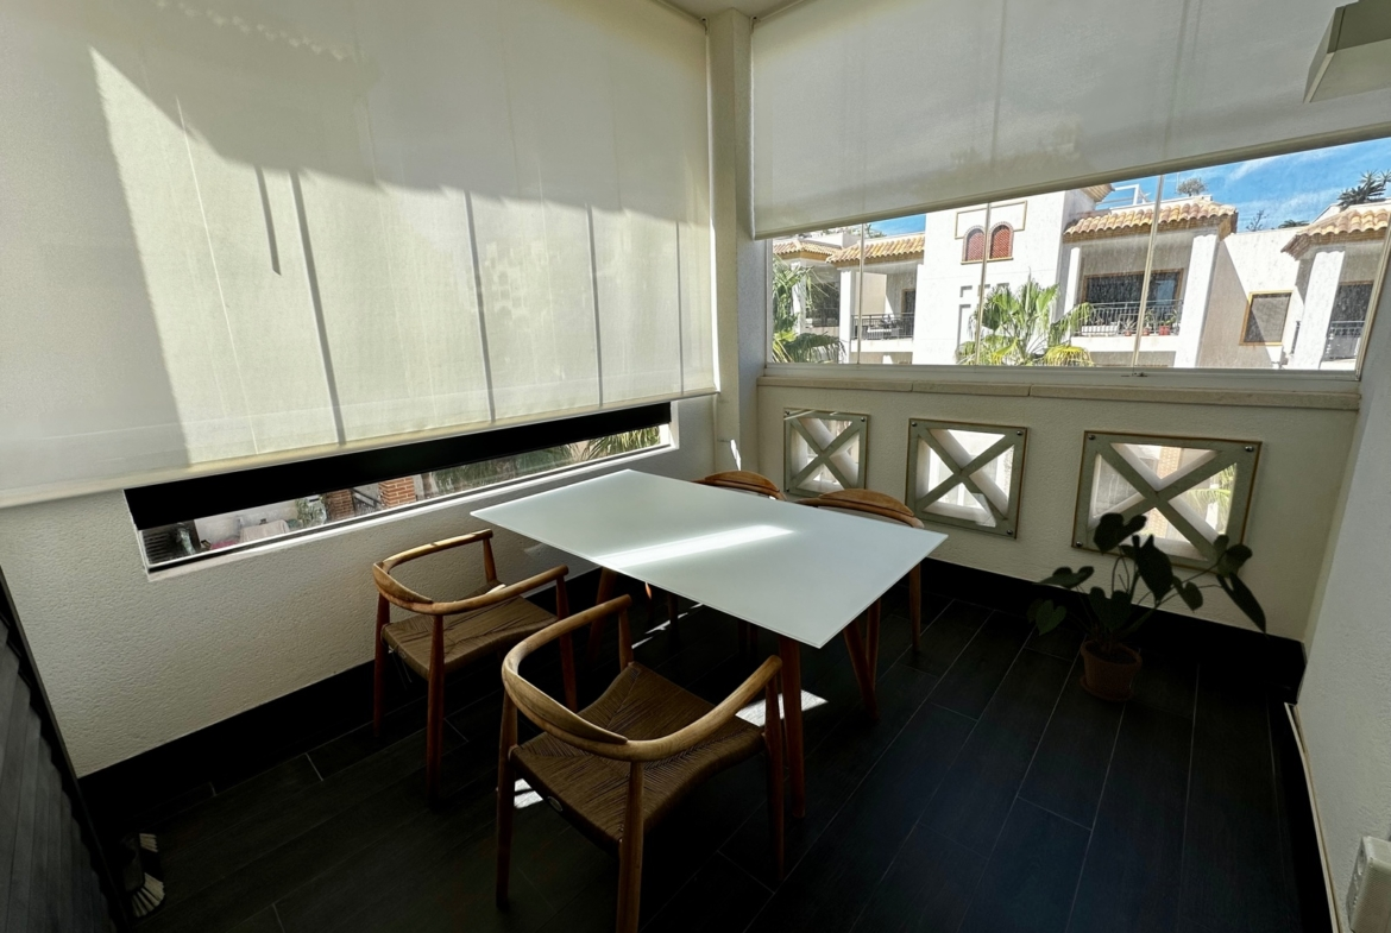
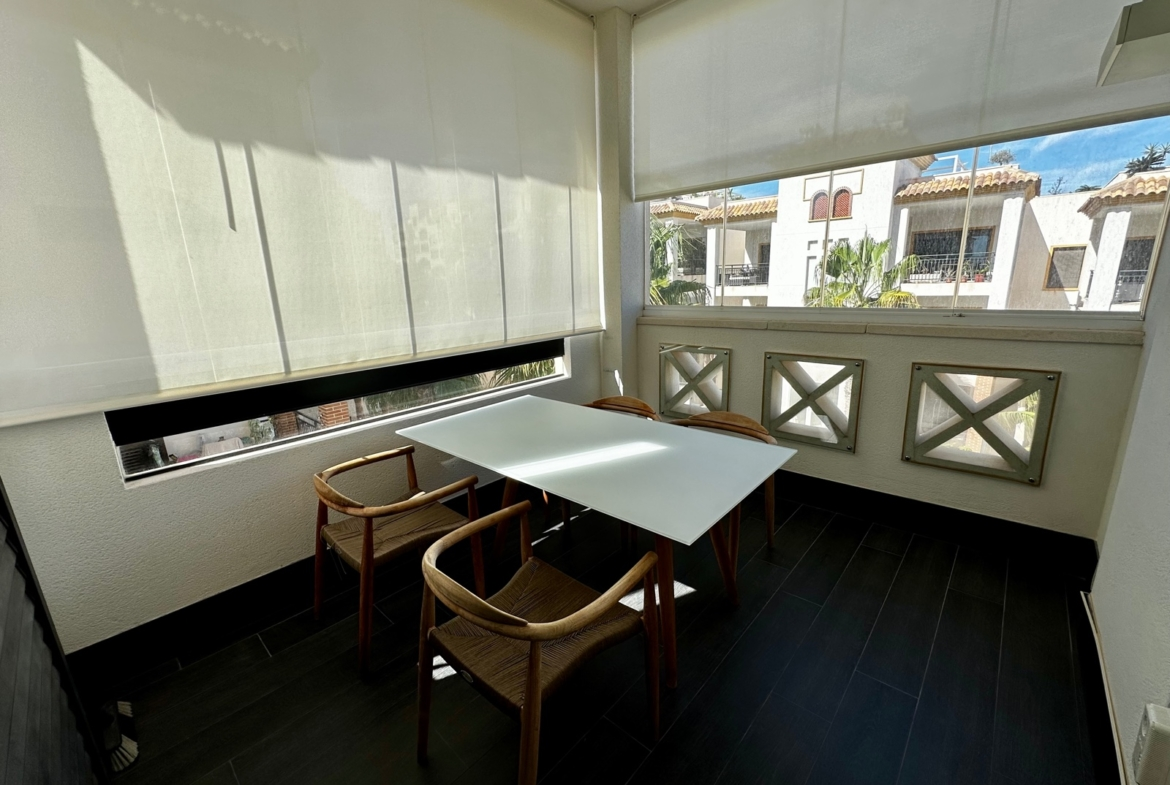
- house plant [1026,511,1271,704]
